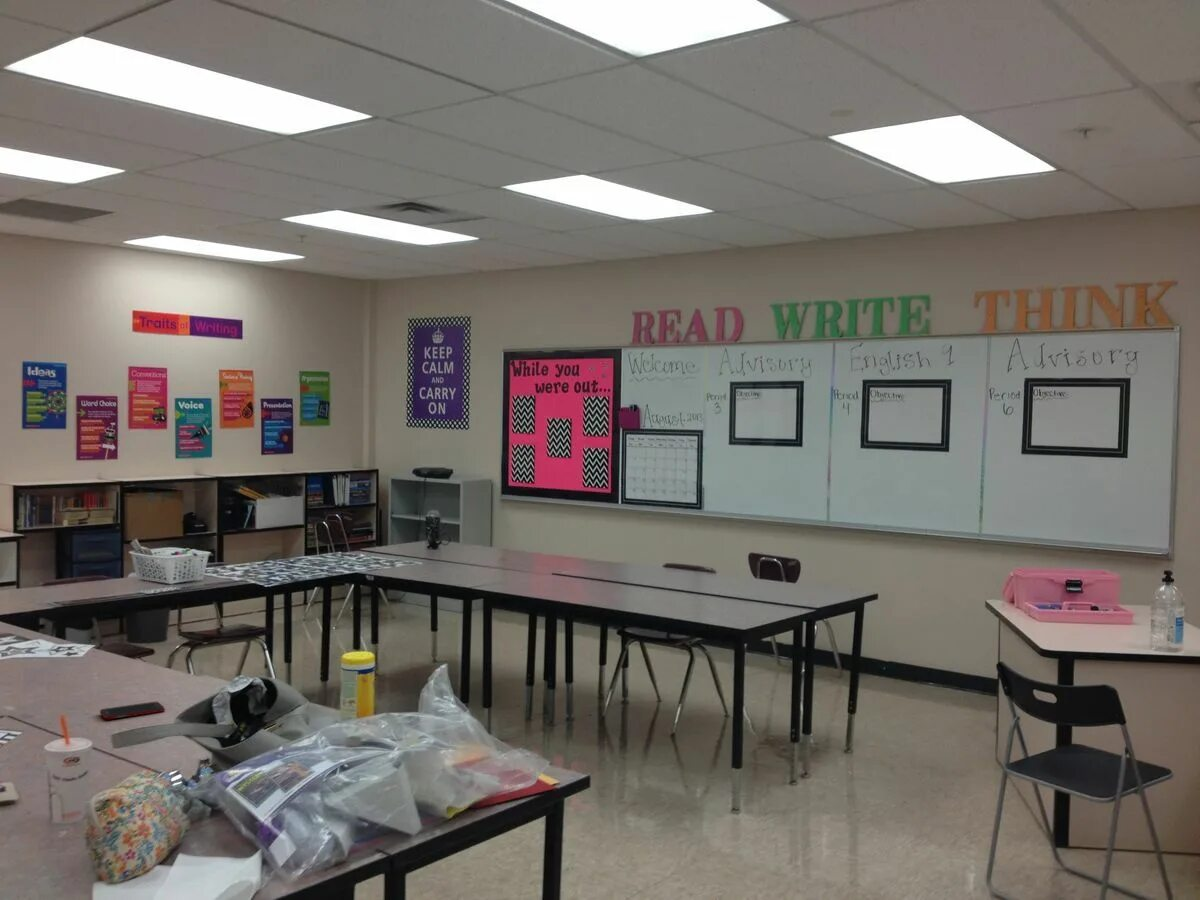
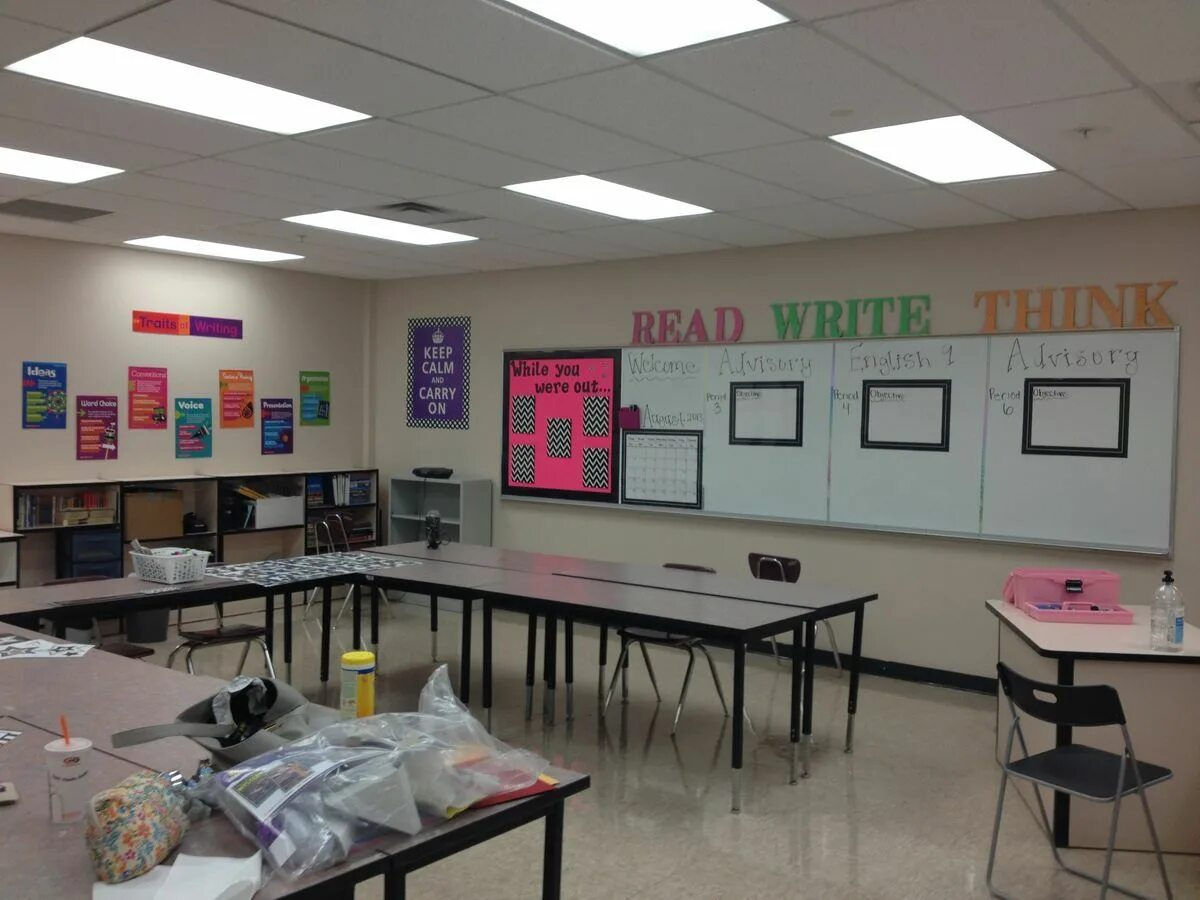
- cell phone [99,701,166,721]
